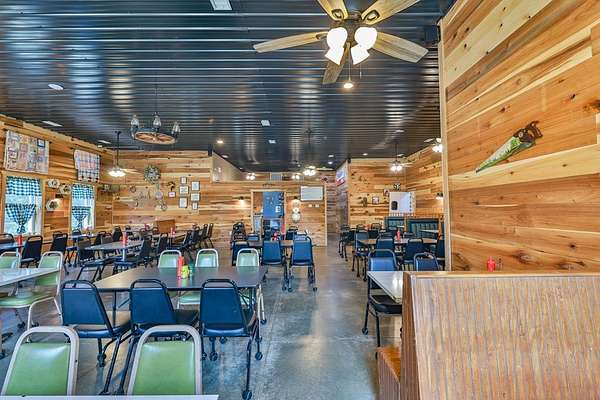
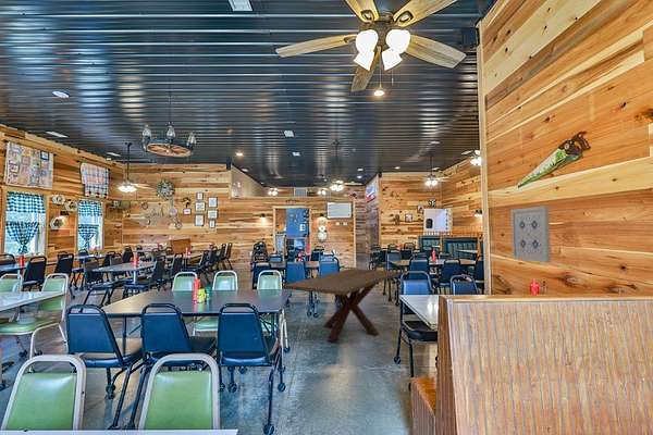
+ dining table [281,268,402,343]
+ wall art [510,206,552,264]
